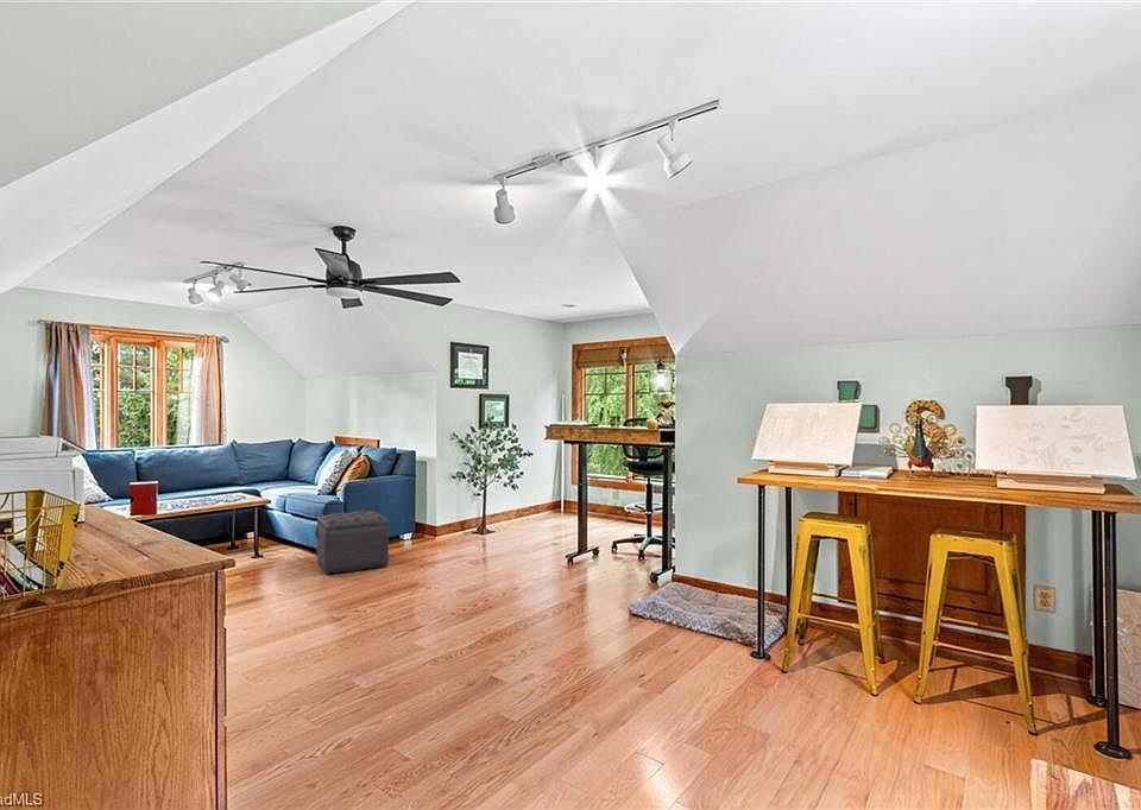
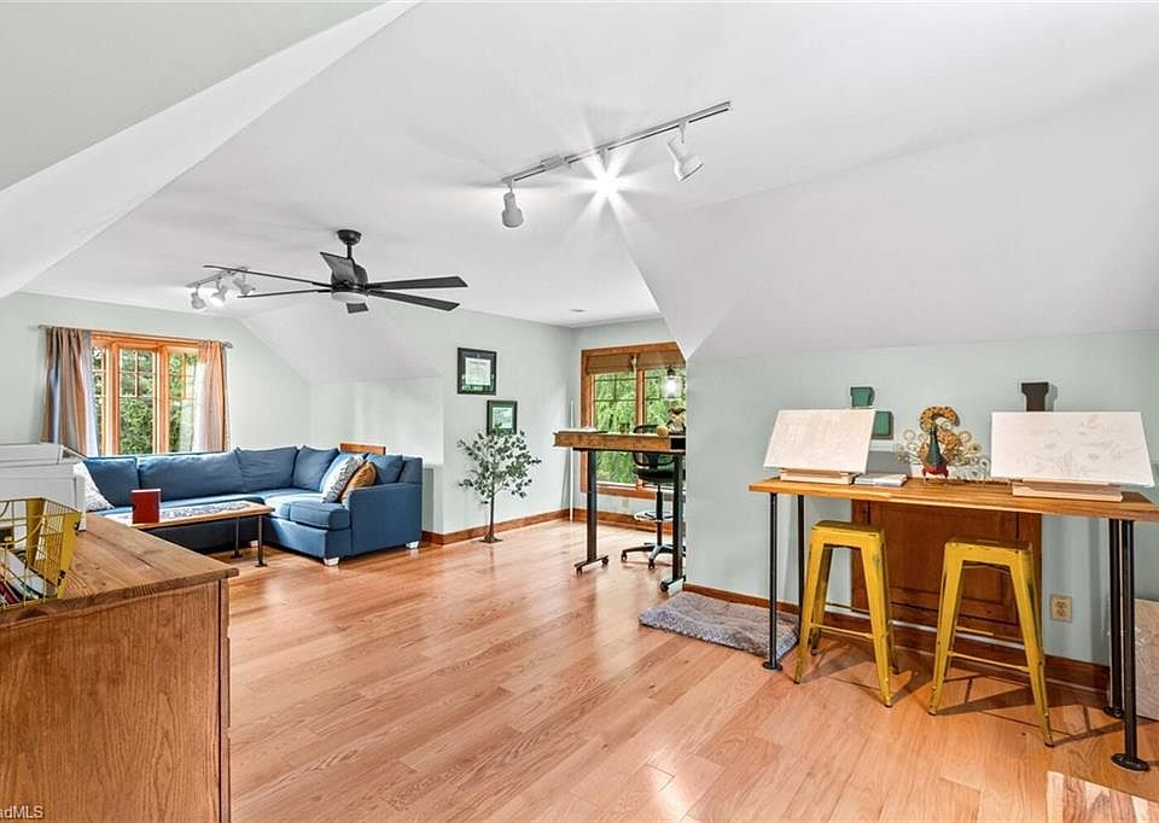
- ottoman [314,510,390,575]
